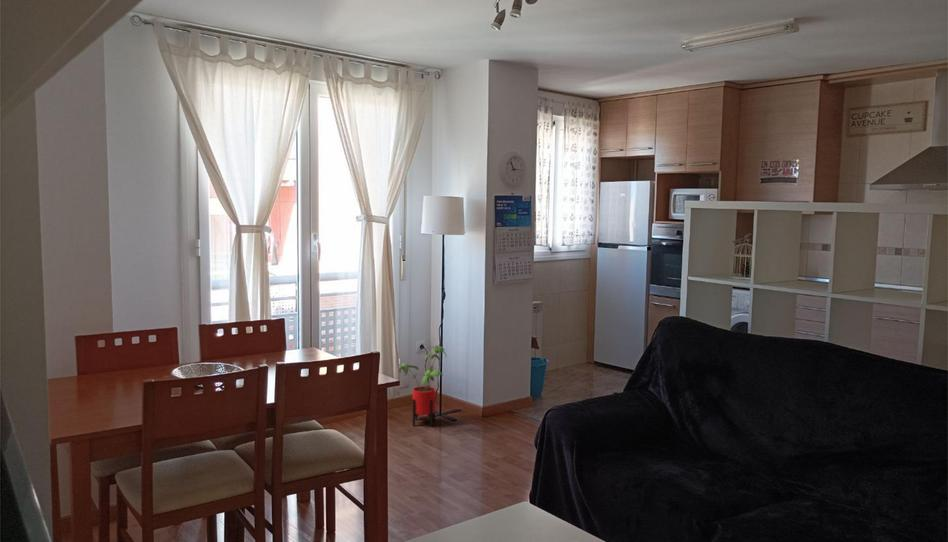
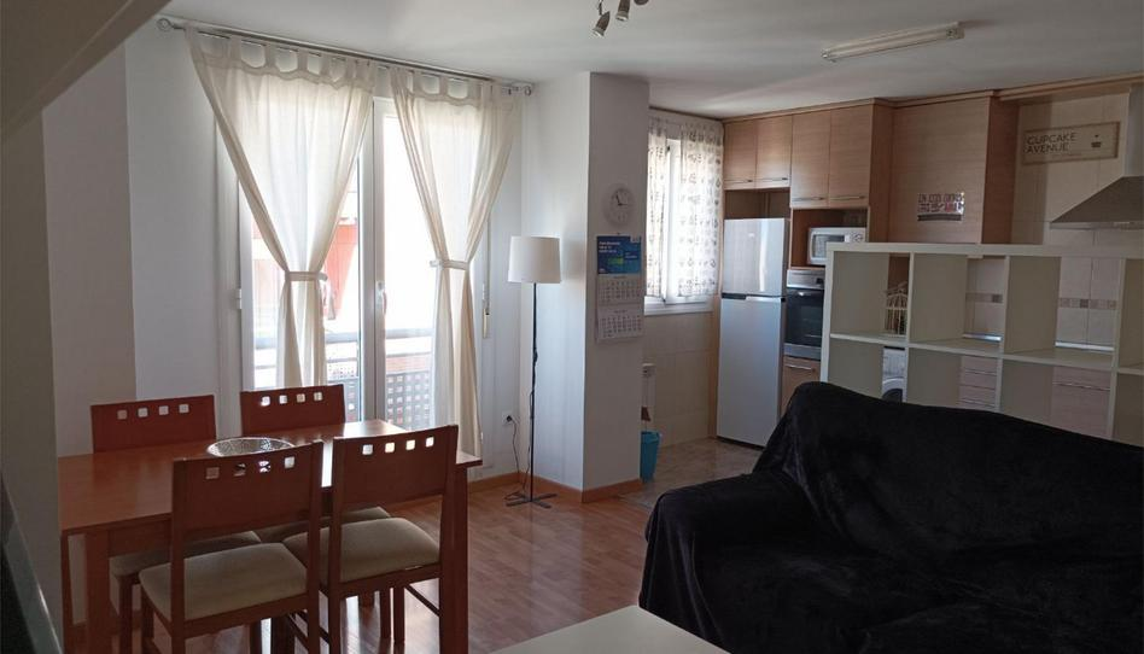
- house plant [398,345,448,427]
